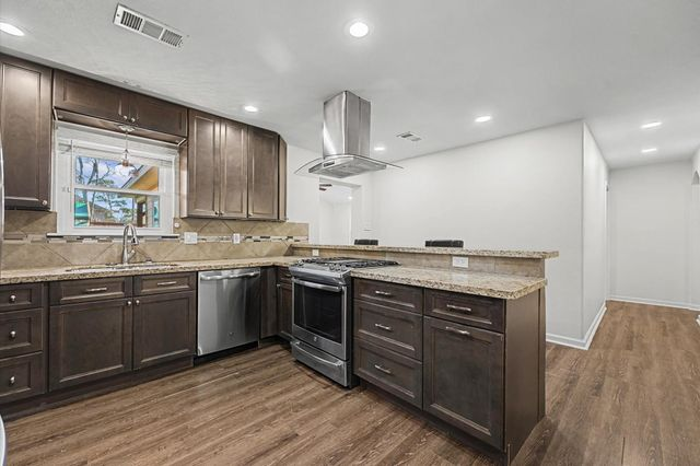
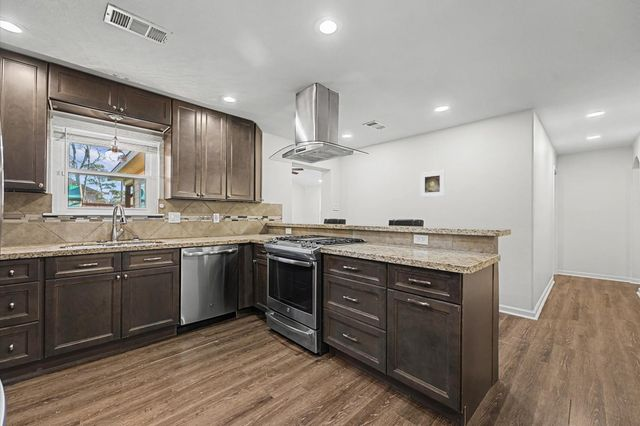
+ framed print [420,170,446,198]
